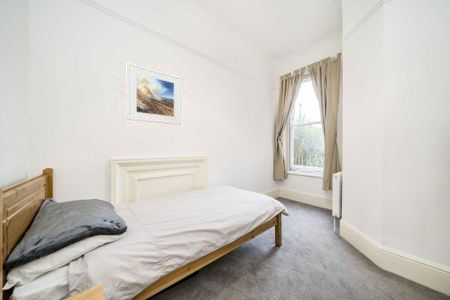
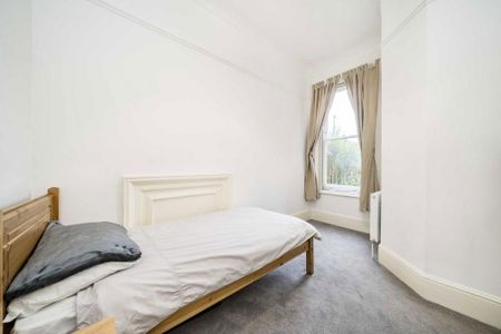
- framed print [126,61,182,126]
